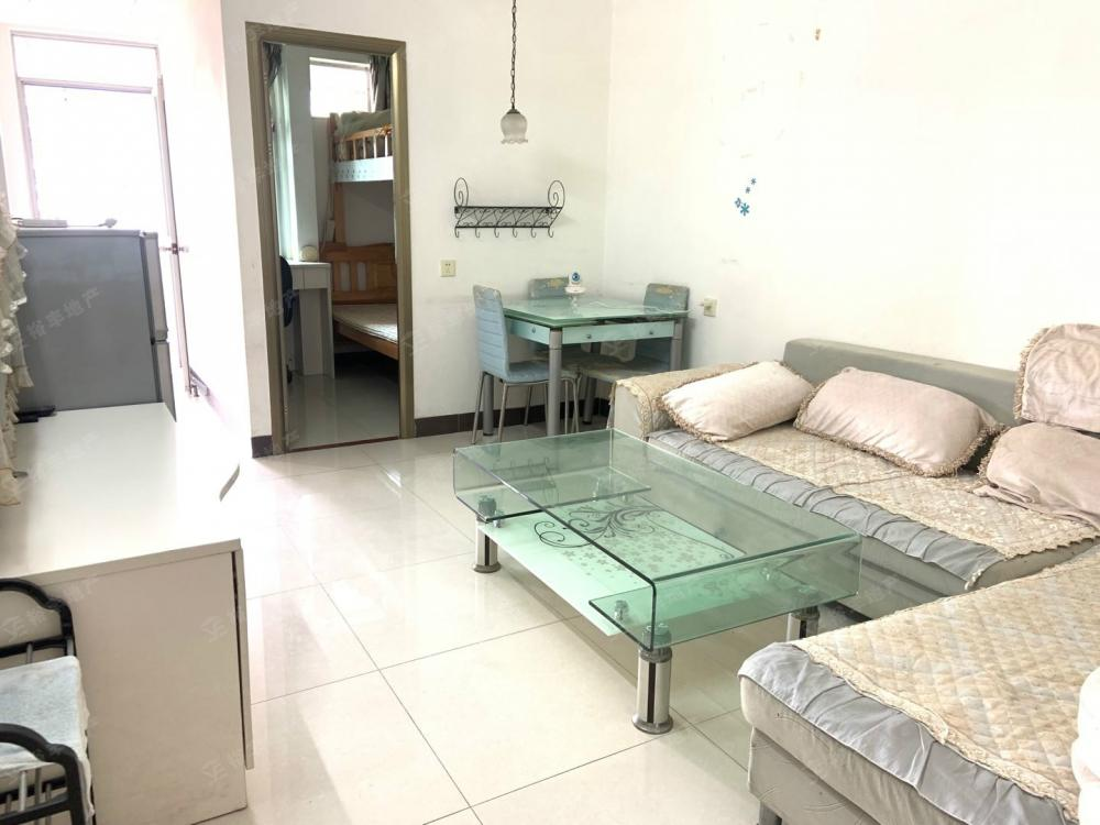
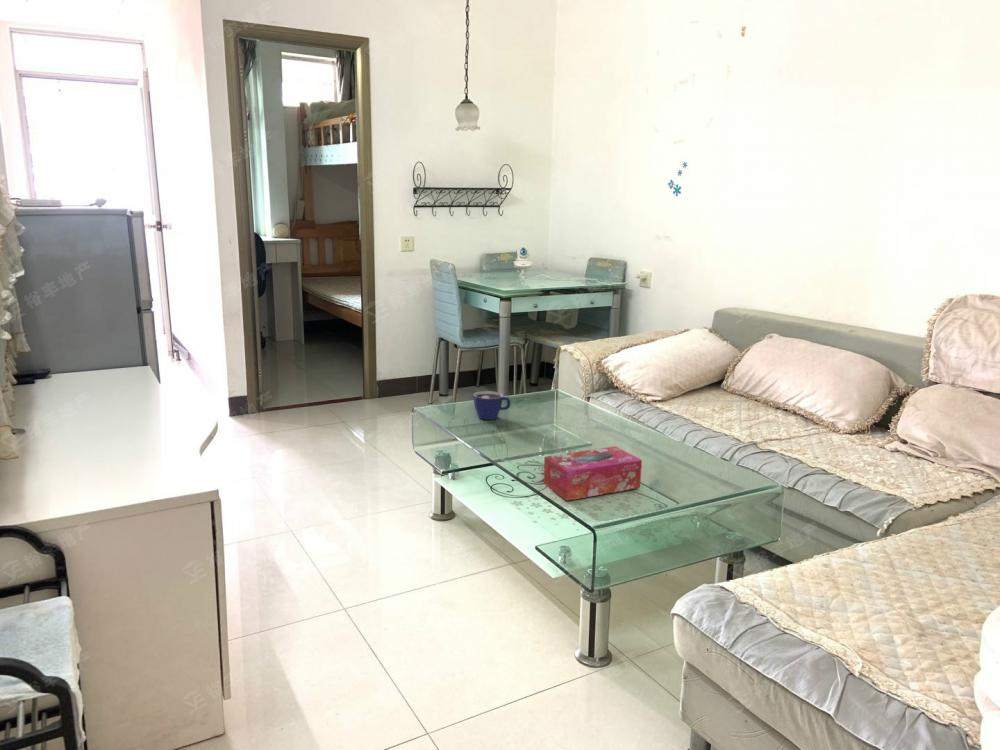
+ cup [472,390,512,421]
+ tissue box [543,445,643,502]
